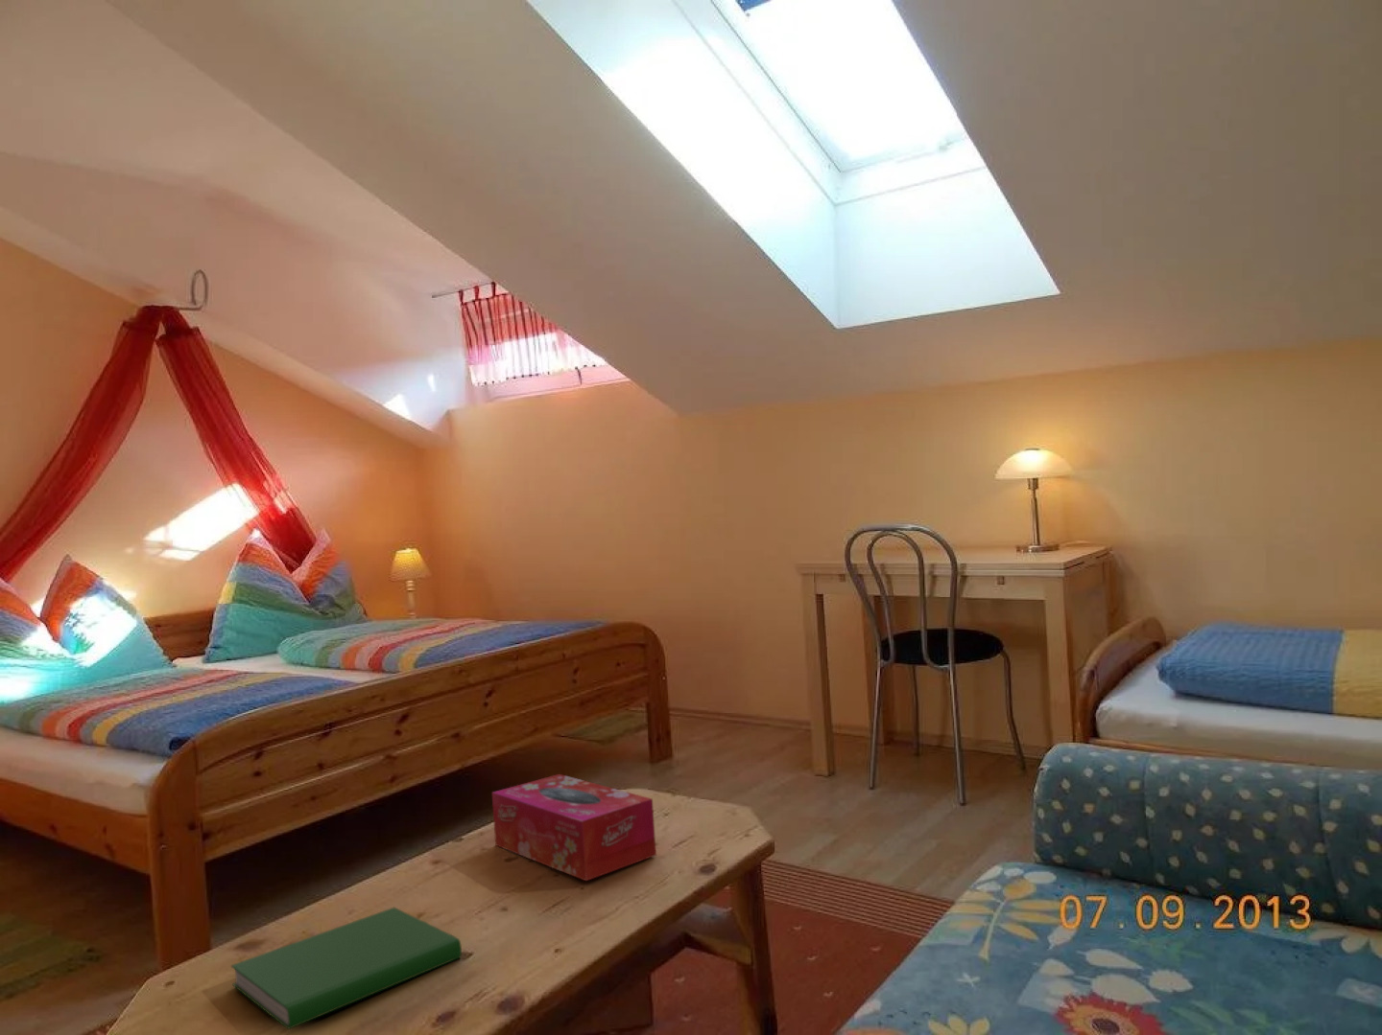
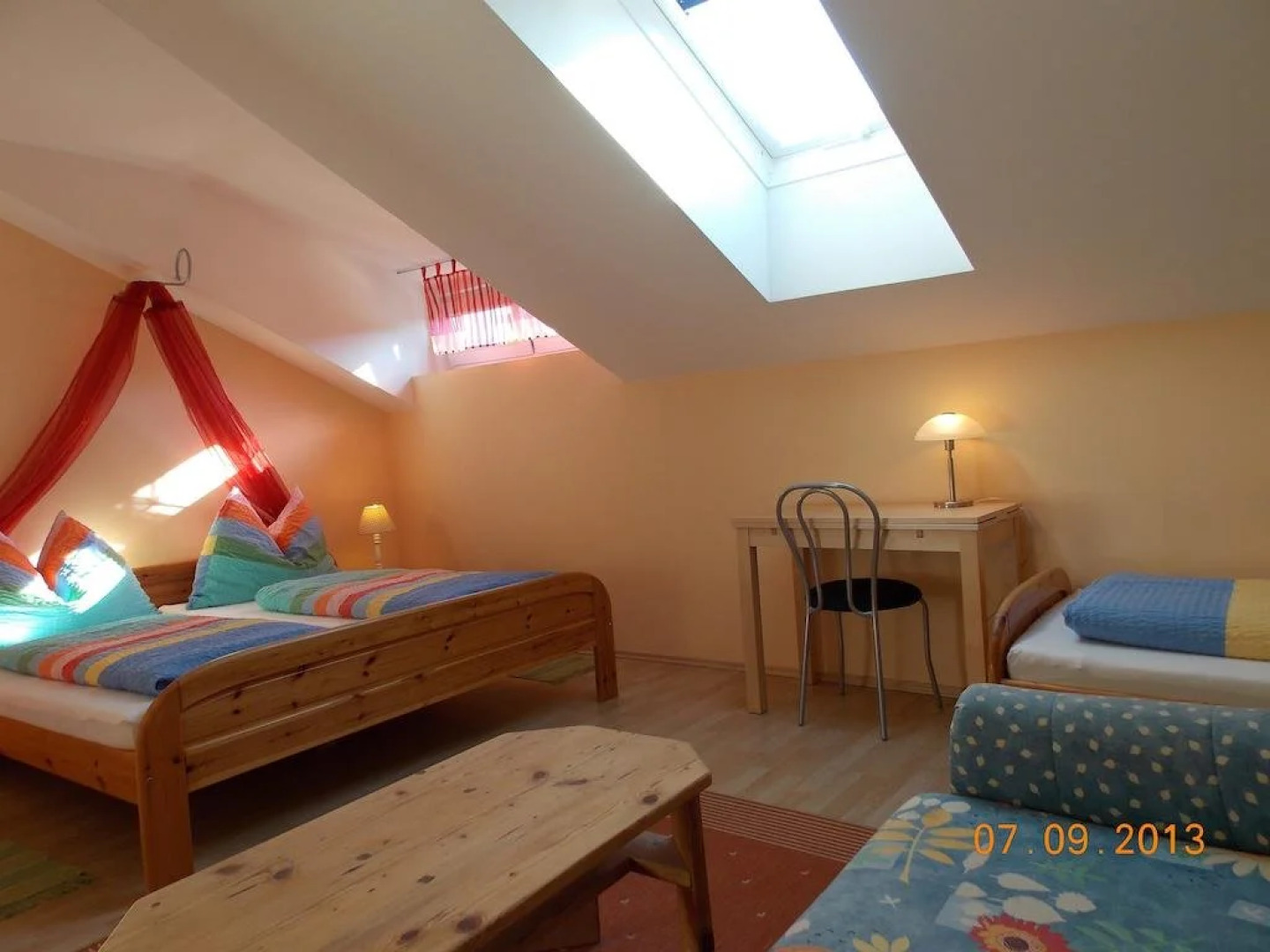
- hardcover book [231,907,462,1031]
- tissue box [492,773,657,882]
